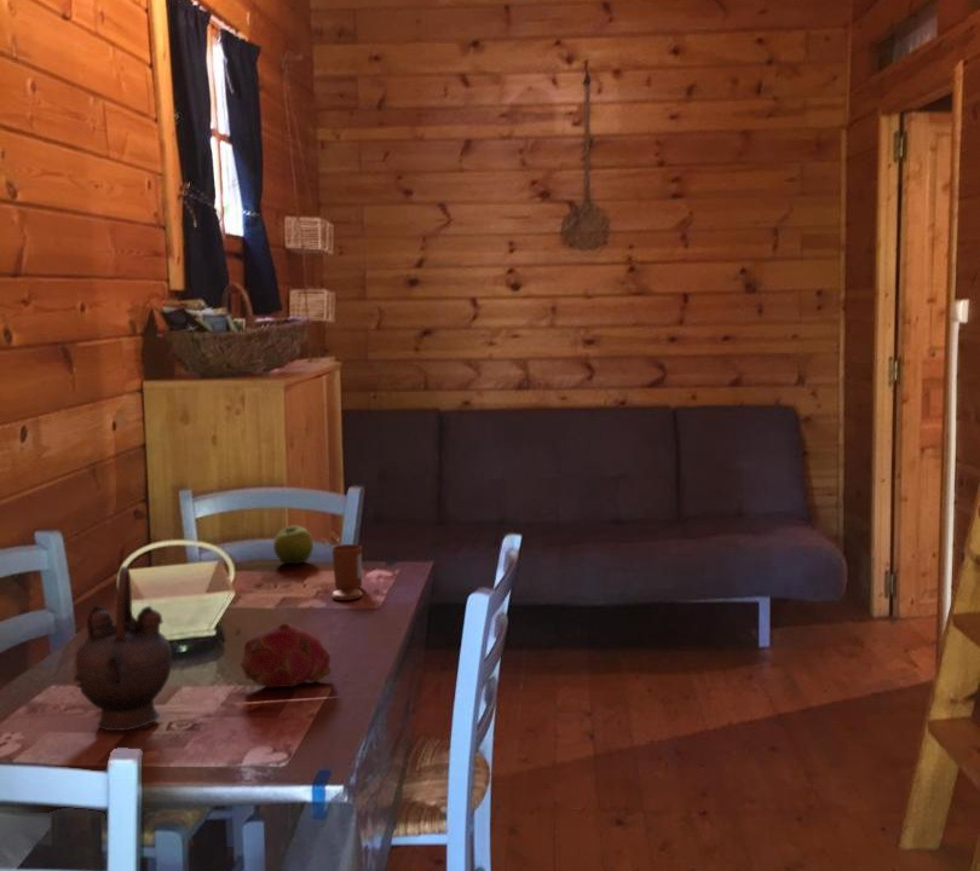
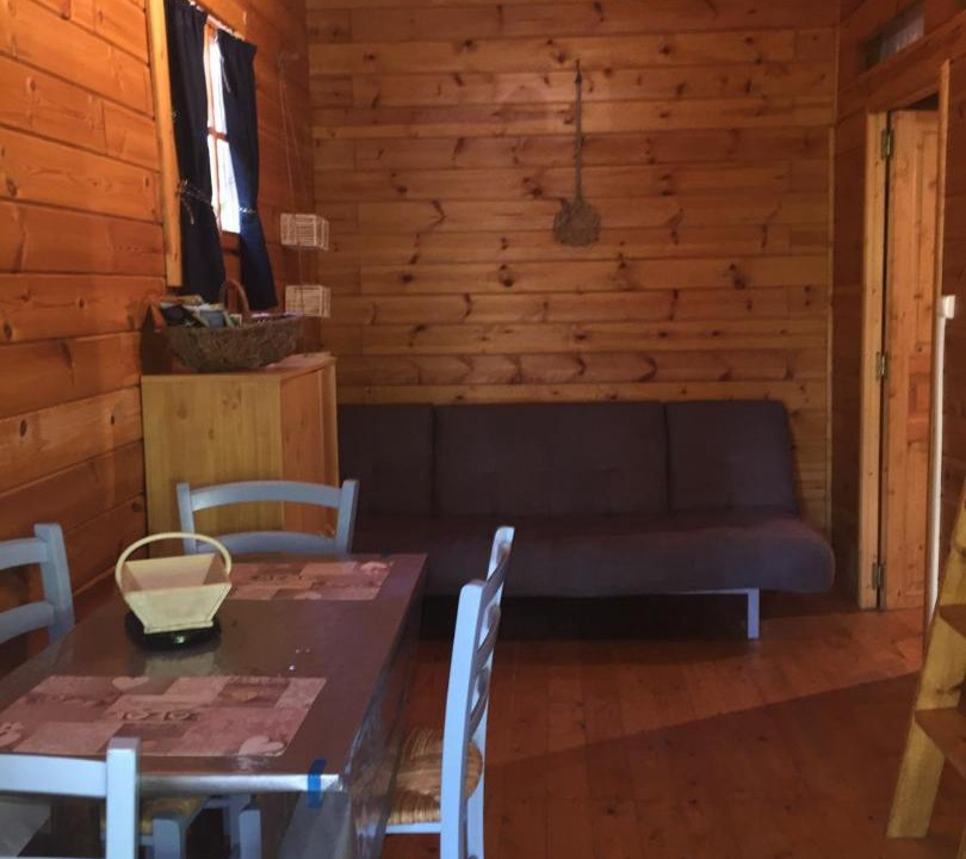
- fruit [272,525,315,565]
- teapot [73,565,173,732]
- fruit [240,623,333,688]
- candle [330,543,363,601]
